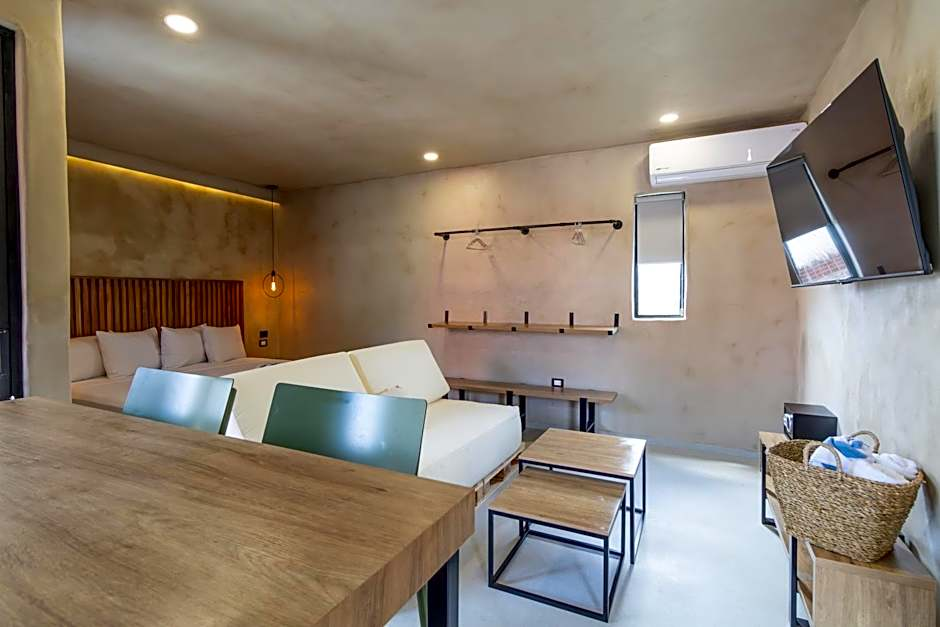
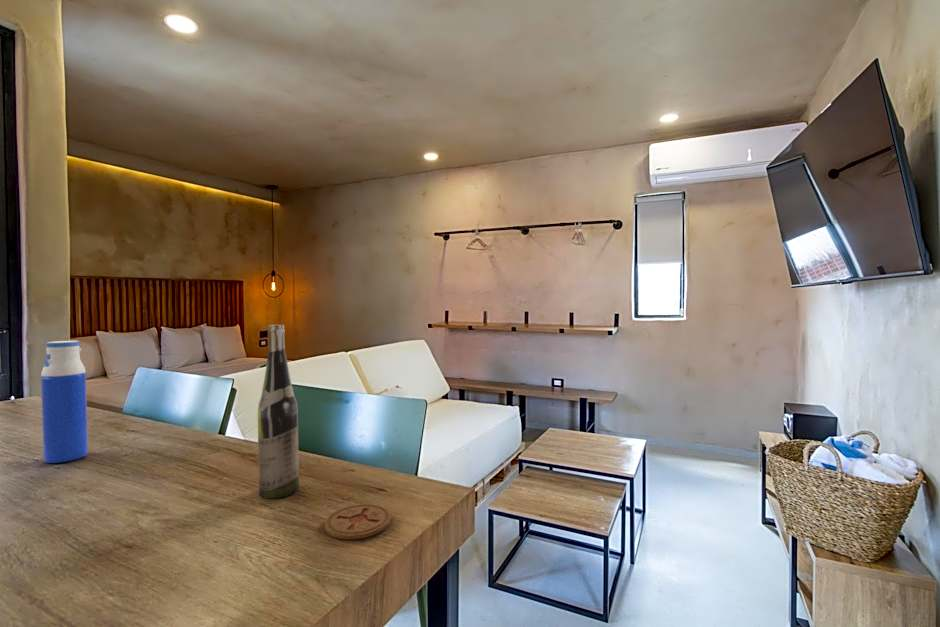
+ water bottle [40,340,89,464]
+ coaster [324,503,392,540]
+ wine bottle [257,324,300,499]
